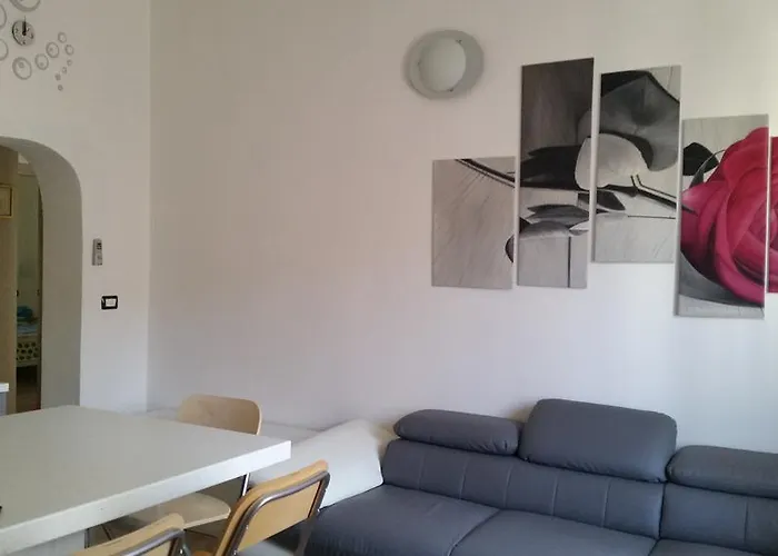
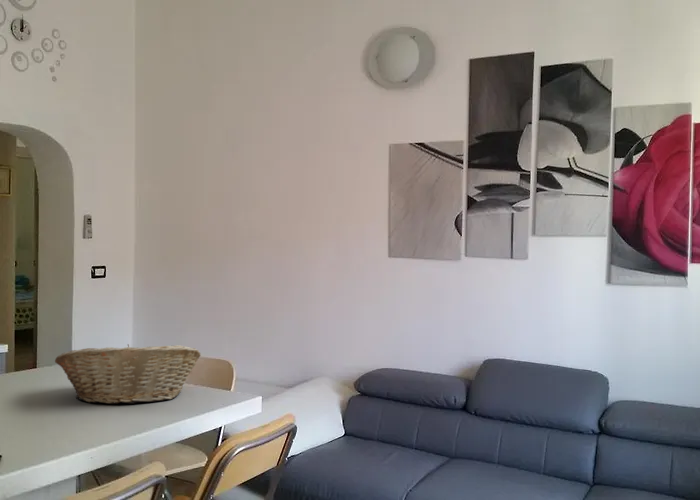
+ fruit basket [54,343,202,405]
